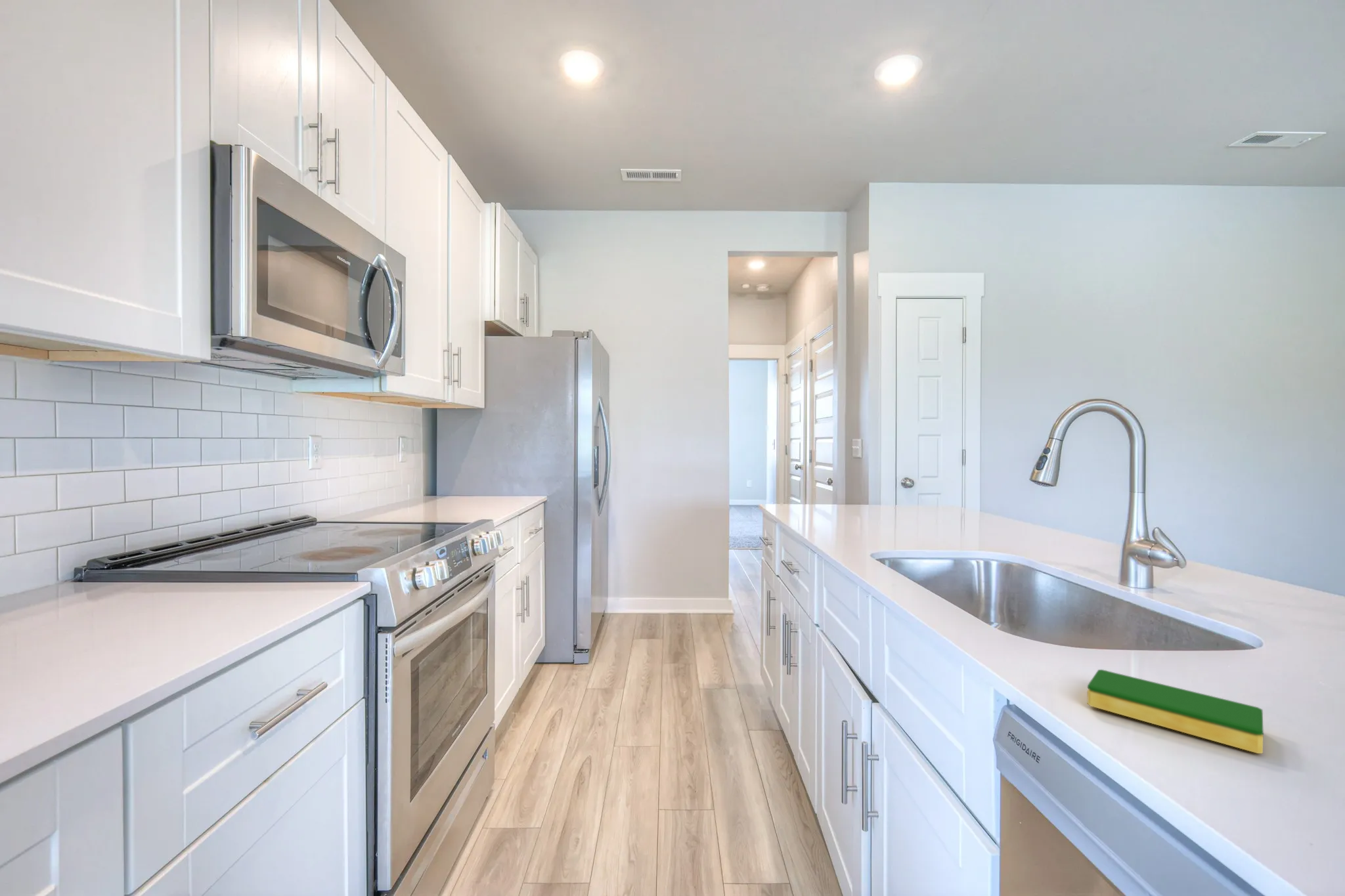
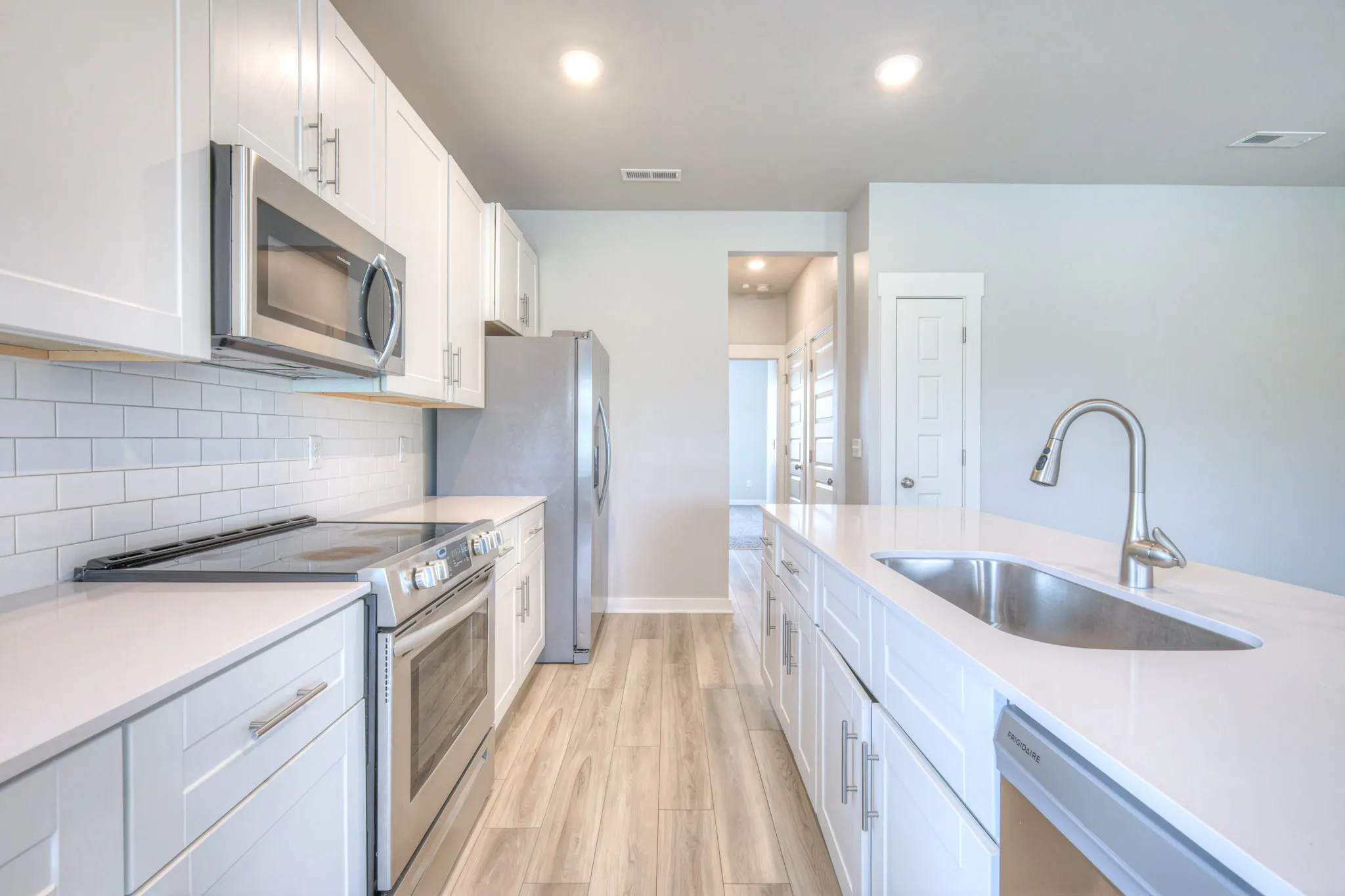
- dish sponge [1087,669,1264,754]
